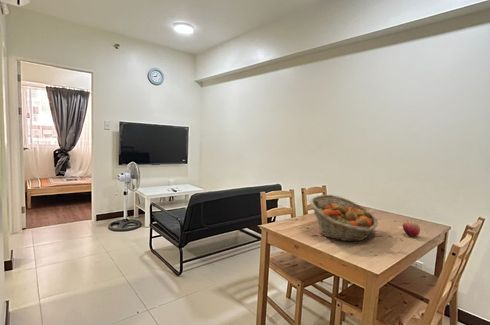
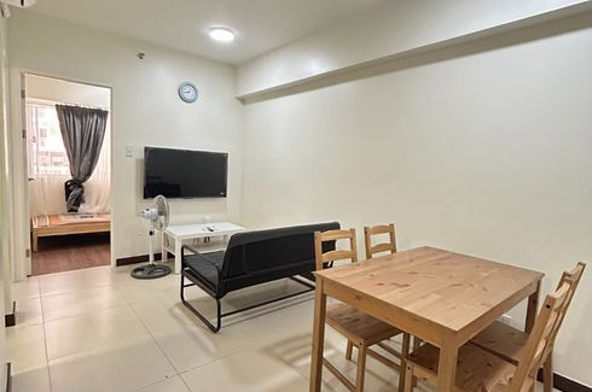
- apple [402,219,421,237]
- fruit basket [309,194,379,242]
